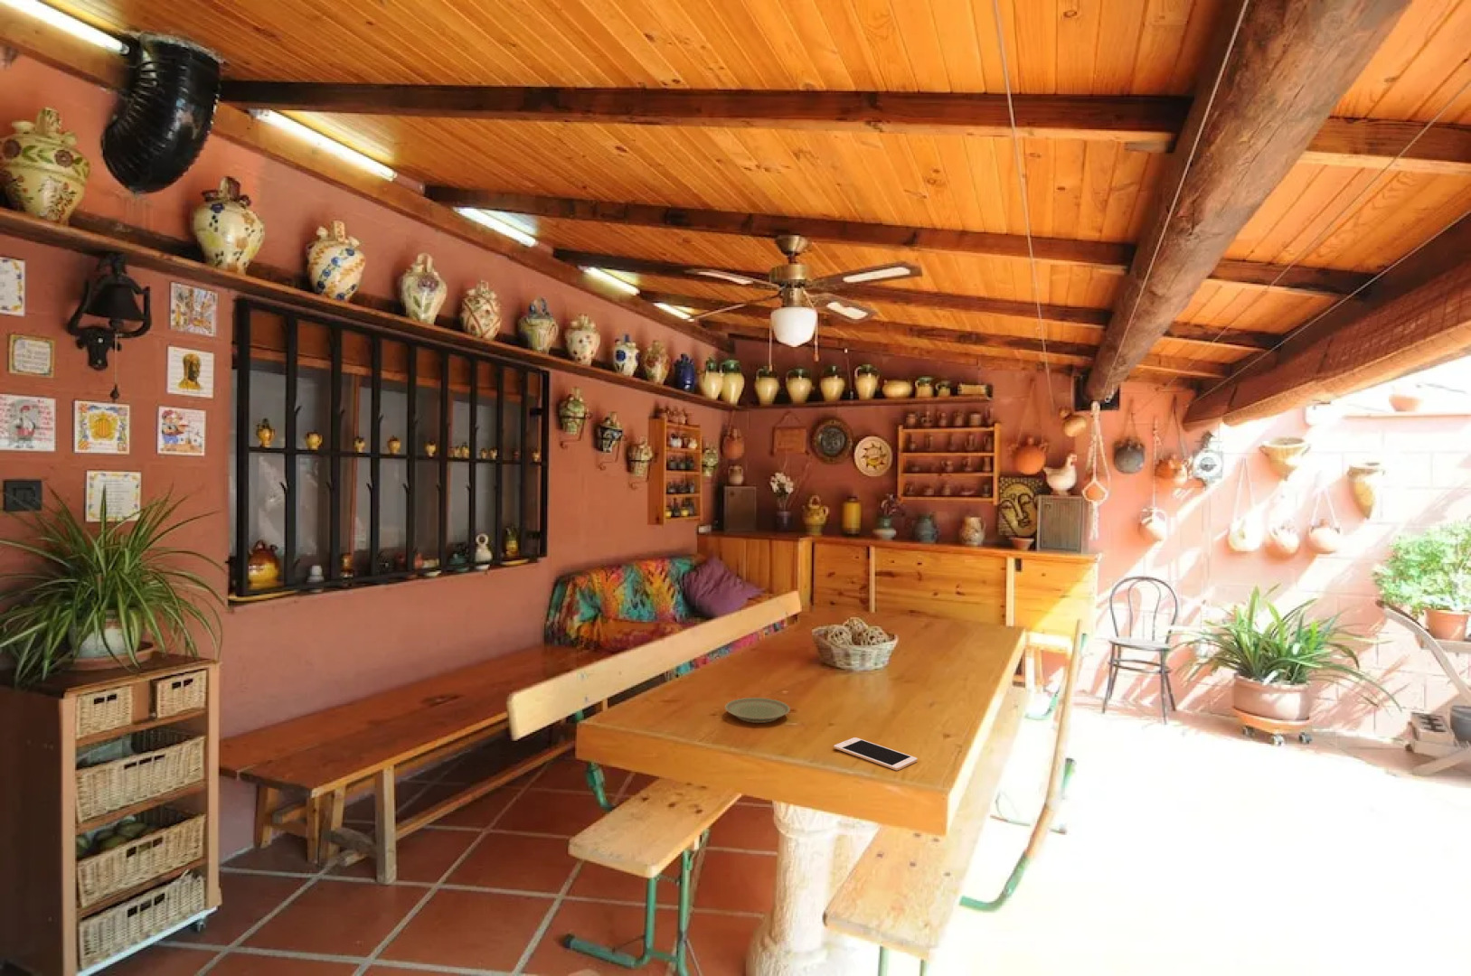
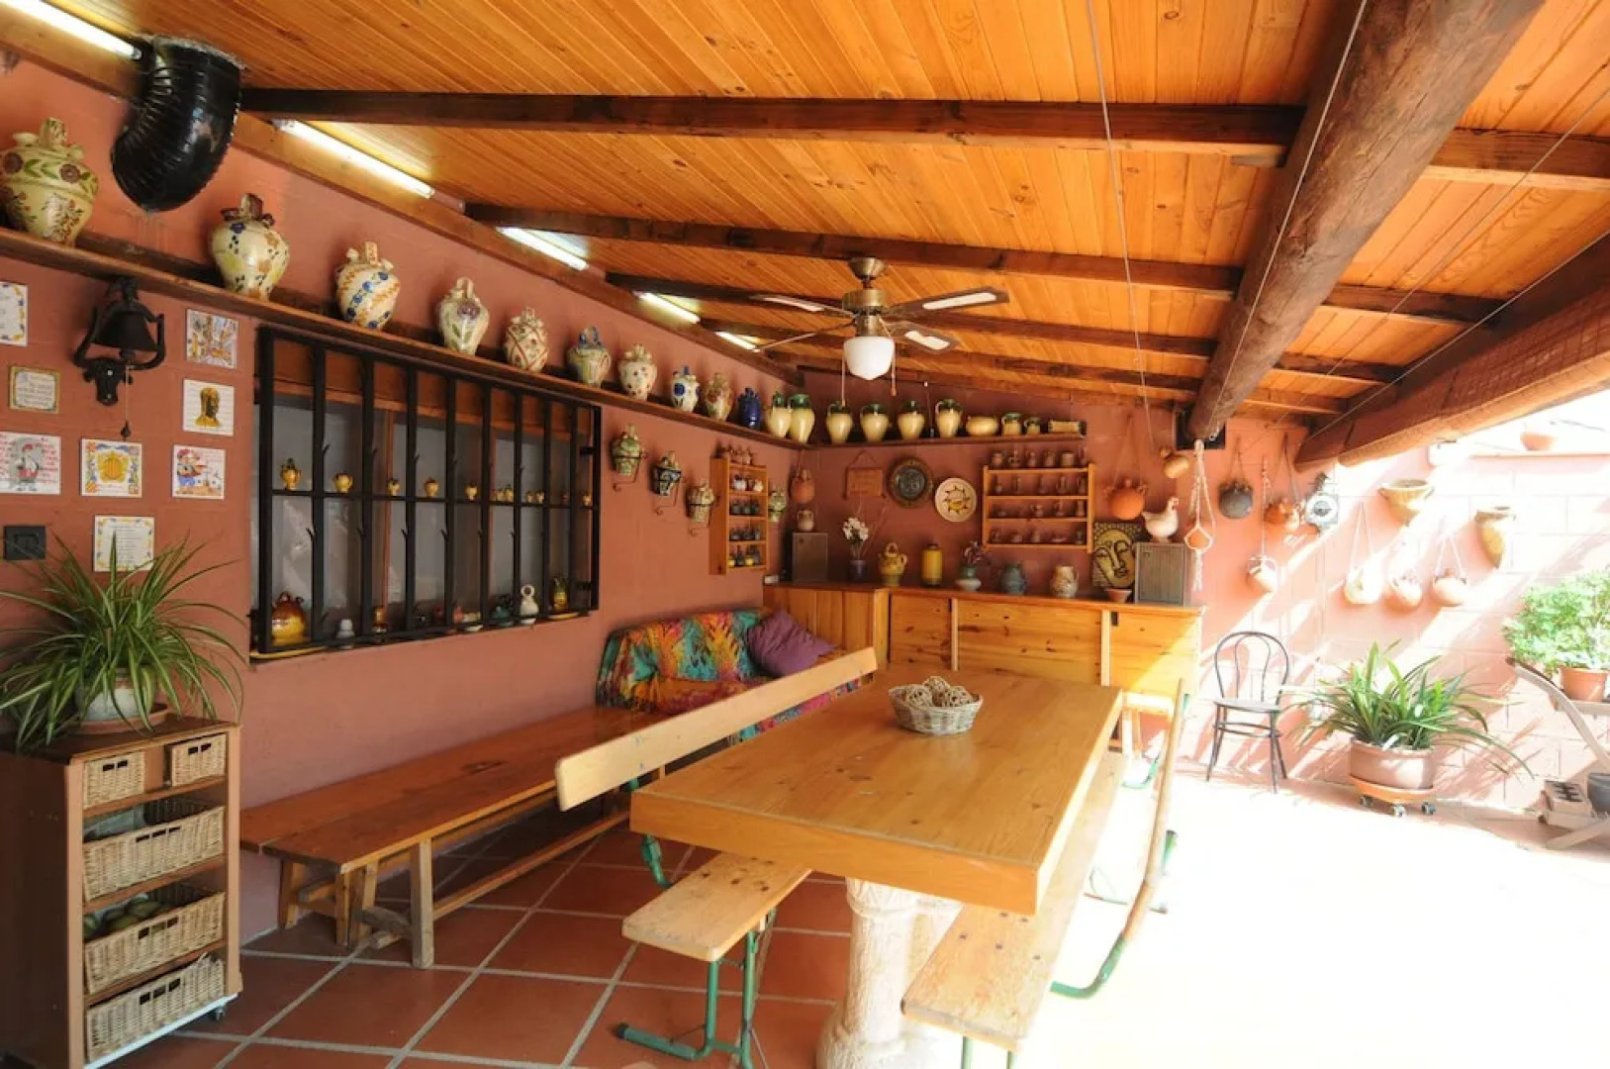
- plate [725,697,791,724]
- cell phone [832,736,919,772]
